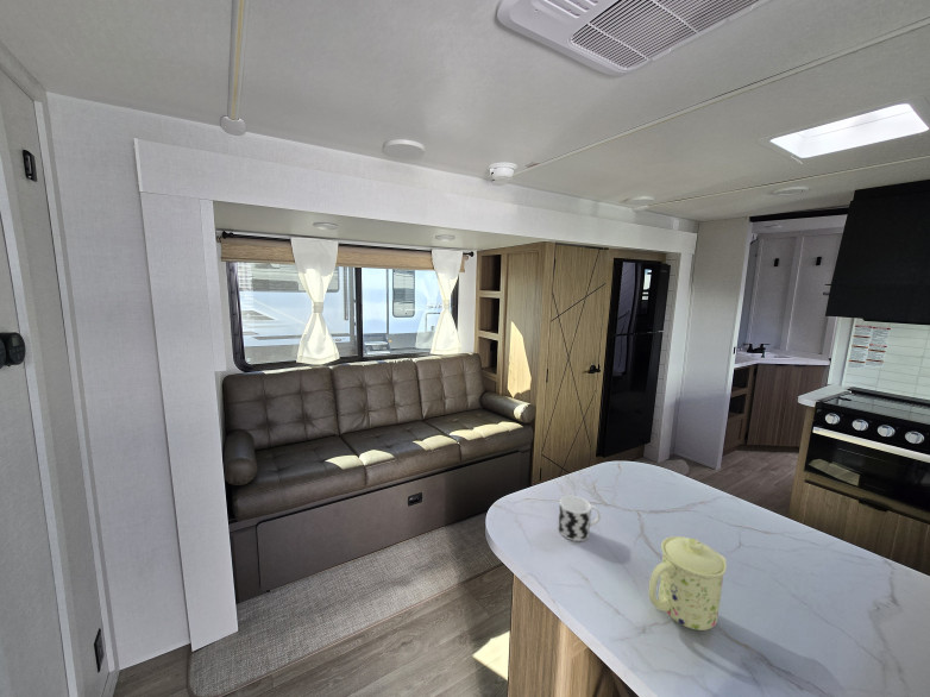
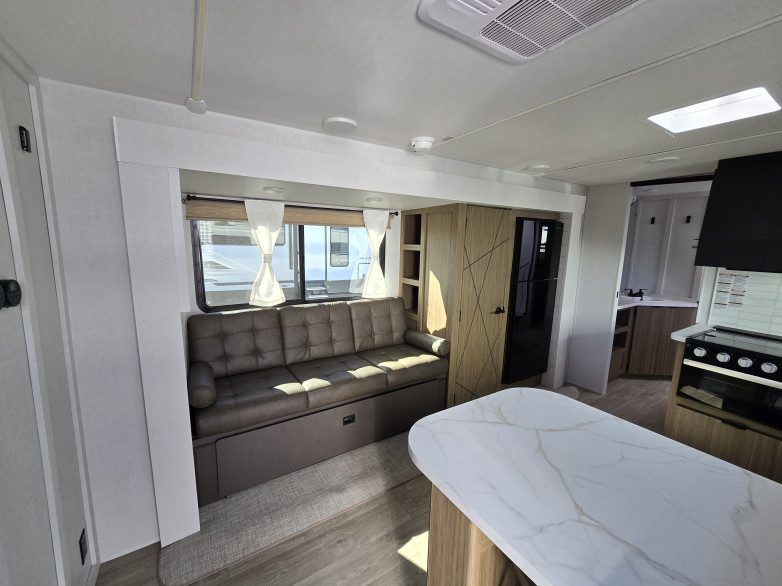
- mug [647,535,728,632]
- cup [557,495,602,542]
